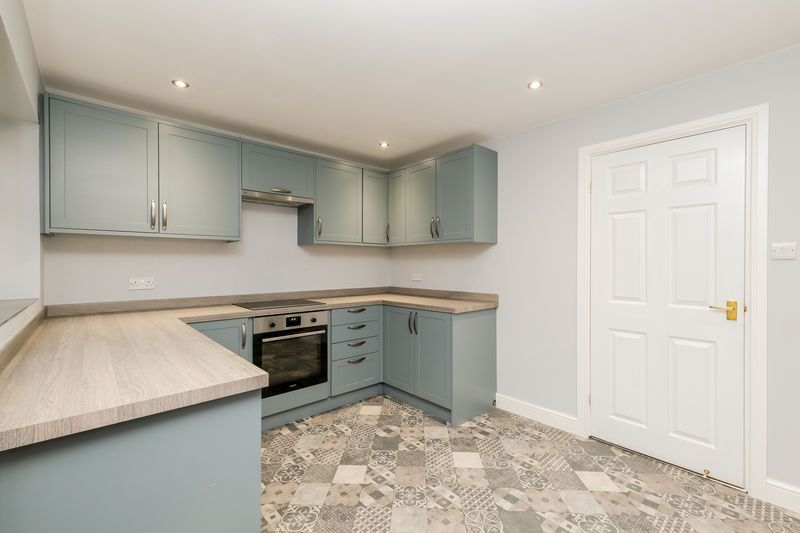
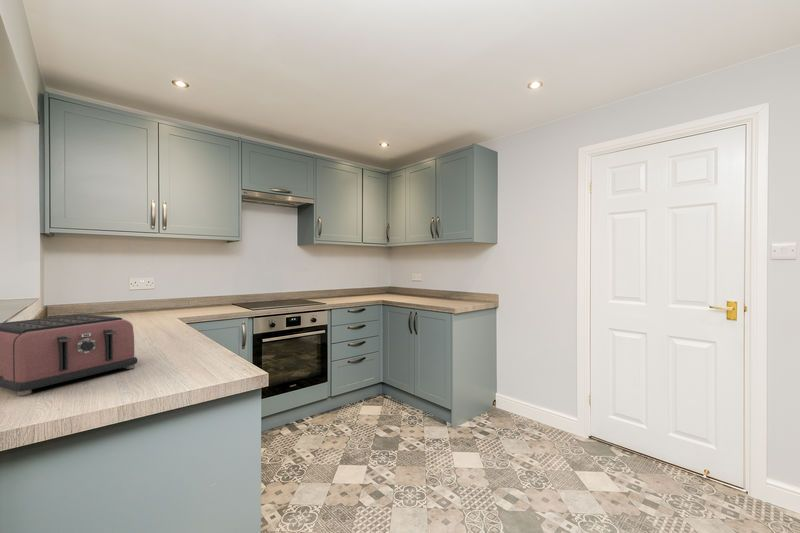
+ toaster [0,313,138,397]
